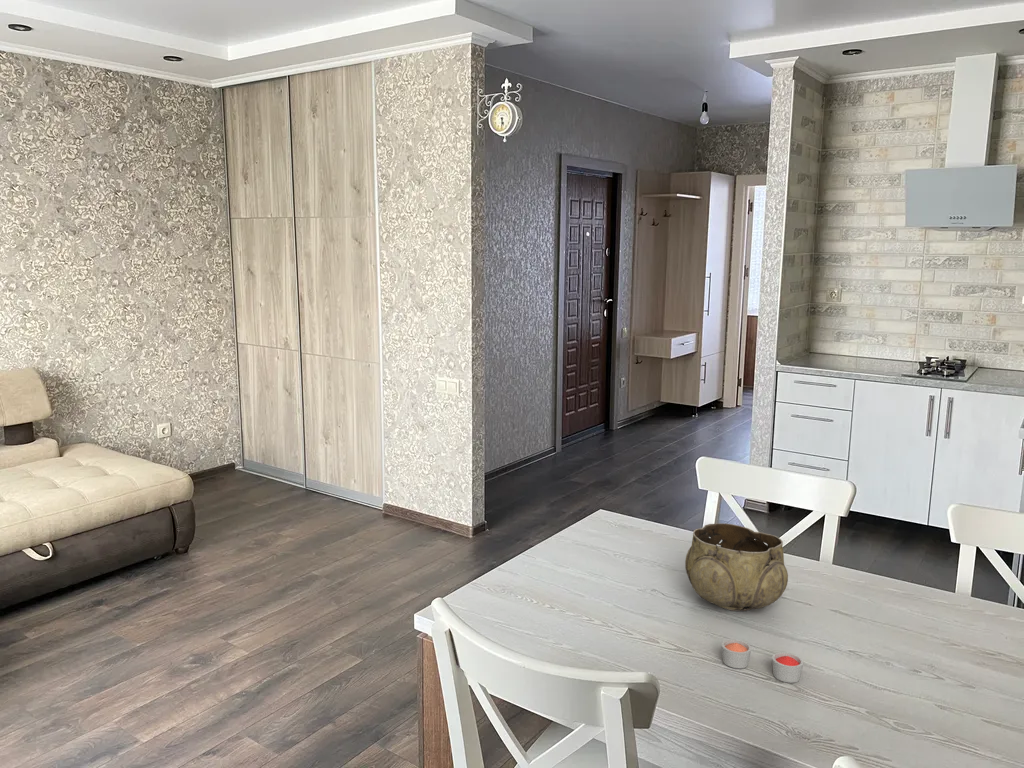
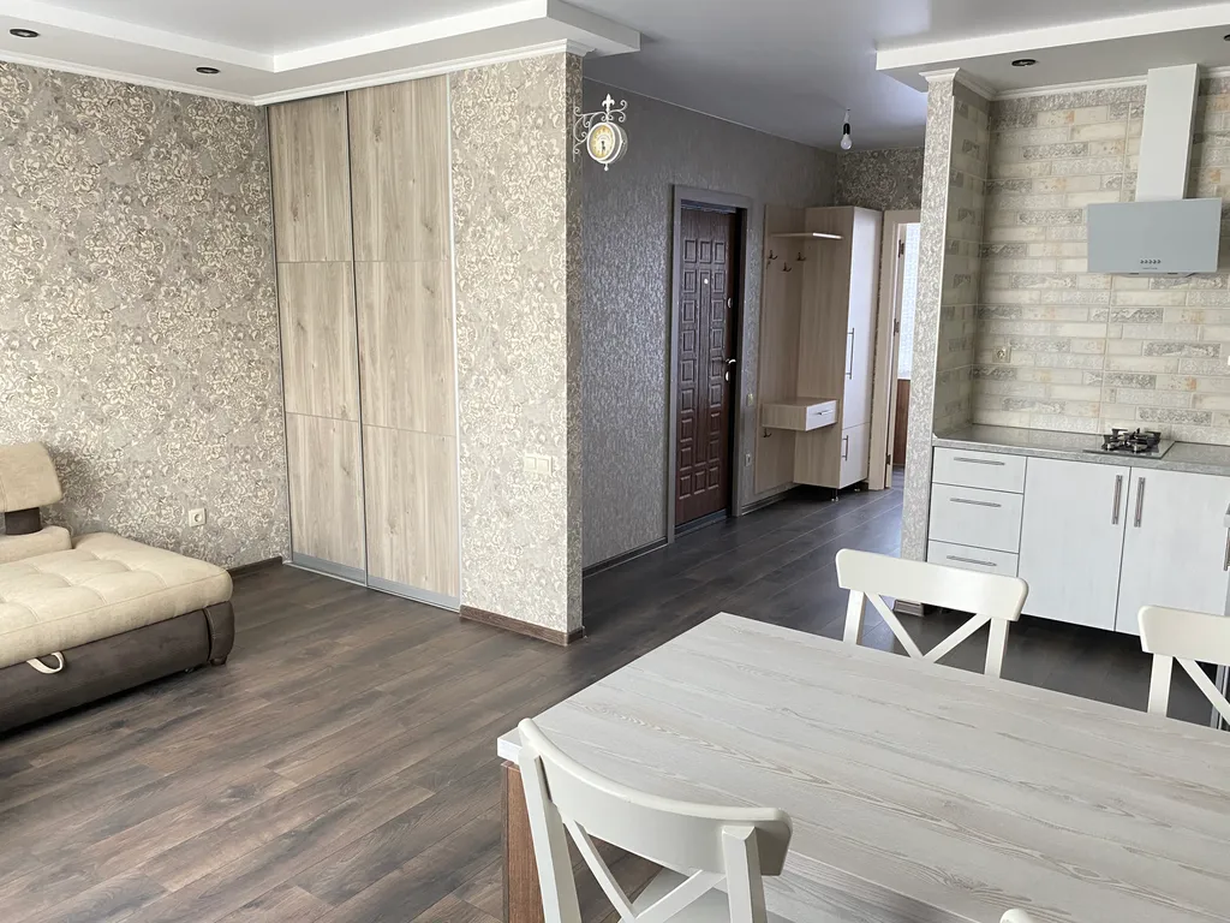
- decorative bowl [684,522,789,612]
- candle [720,638,805,684]
